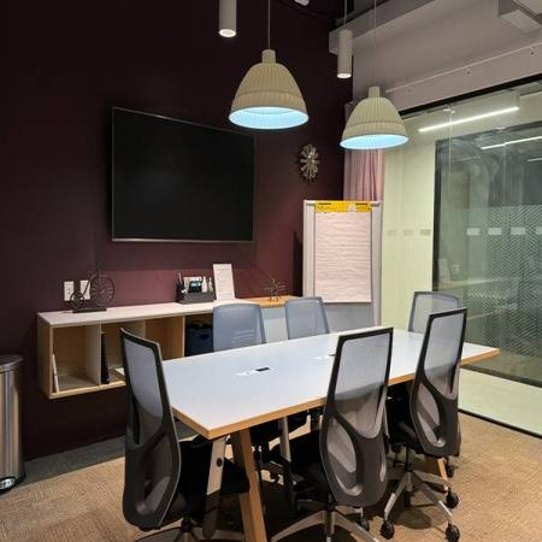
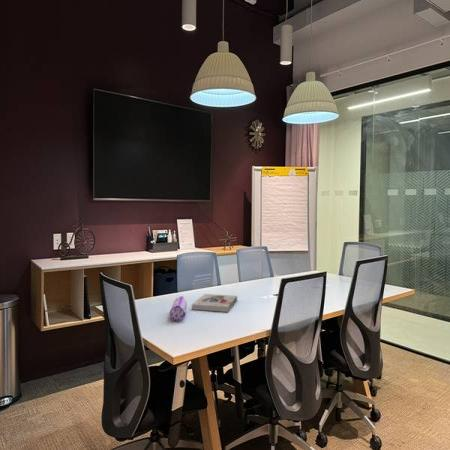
+ pencil case [168,295,188,322]
+ book [191,293,238,313]
